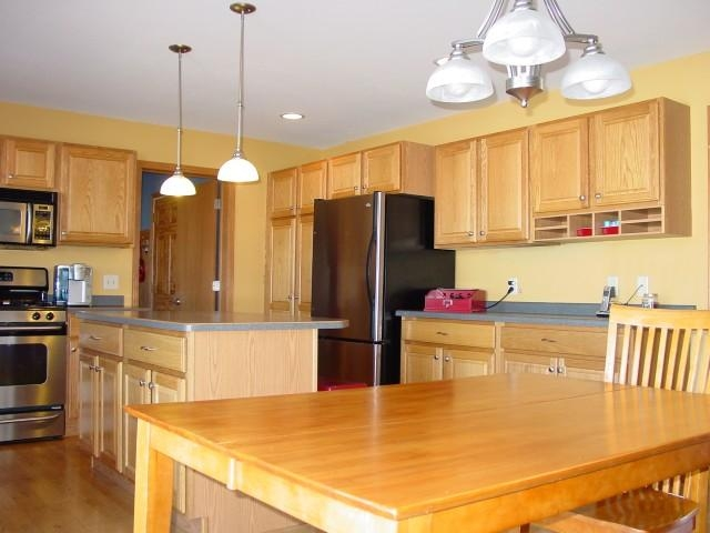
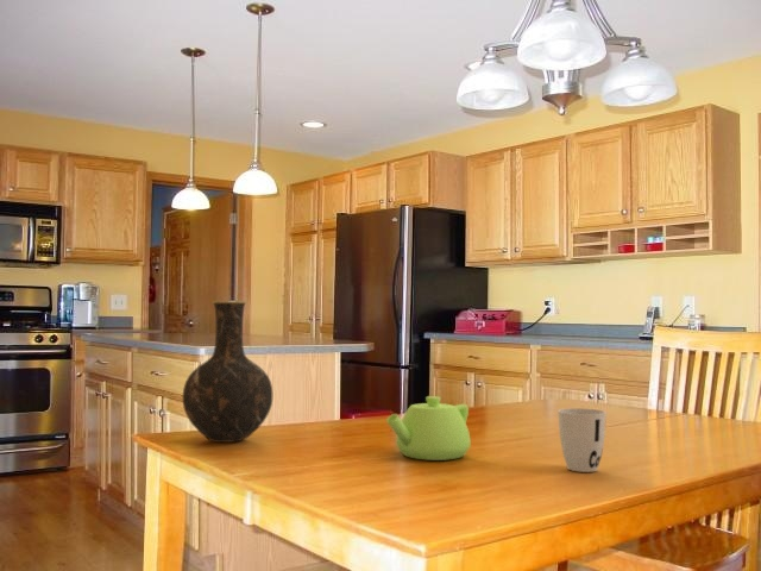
+ vase [182,300,273,444]
+ cup [556,407,608,473]
+ teapot [385,395,472,462]
